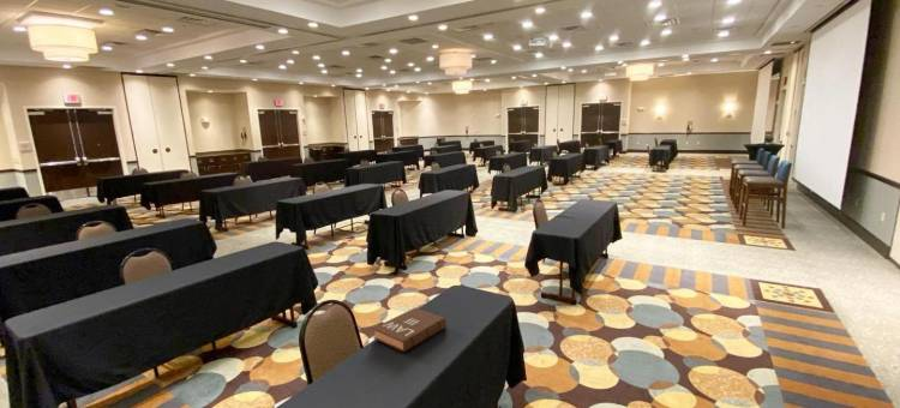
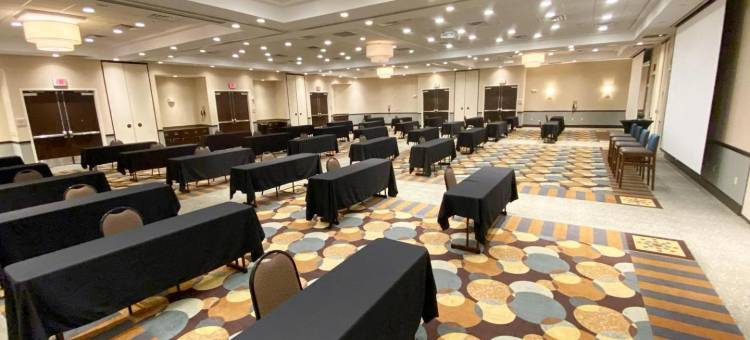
- book [372,307,448,353]
